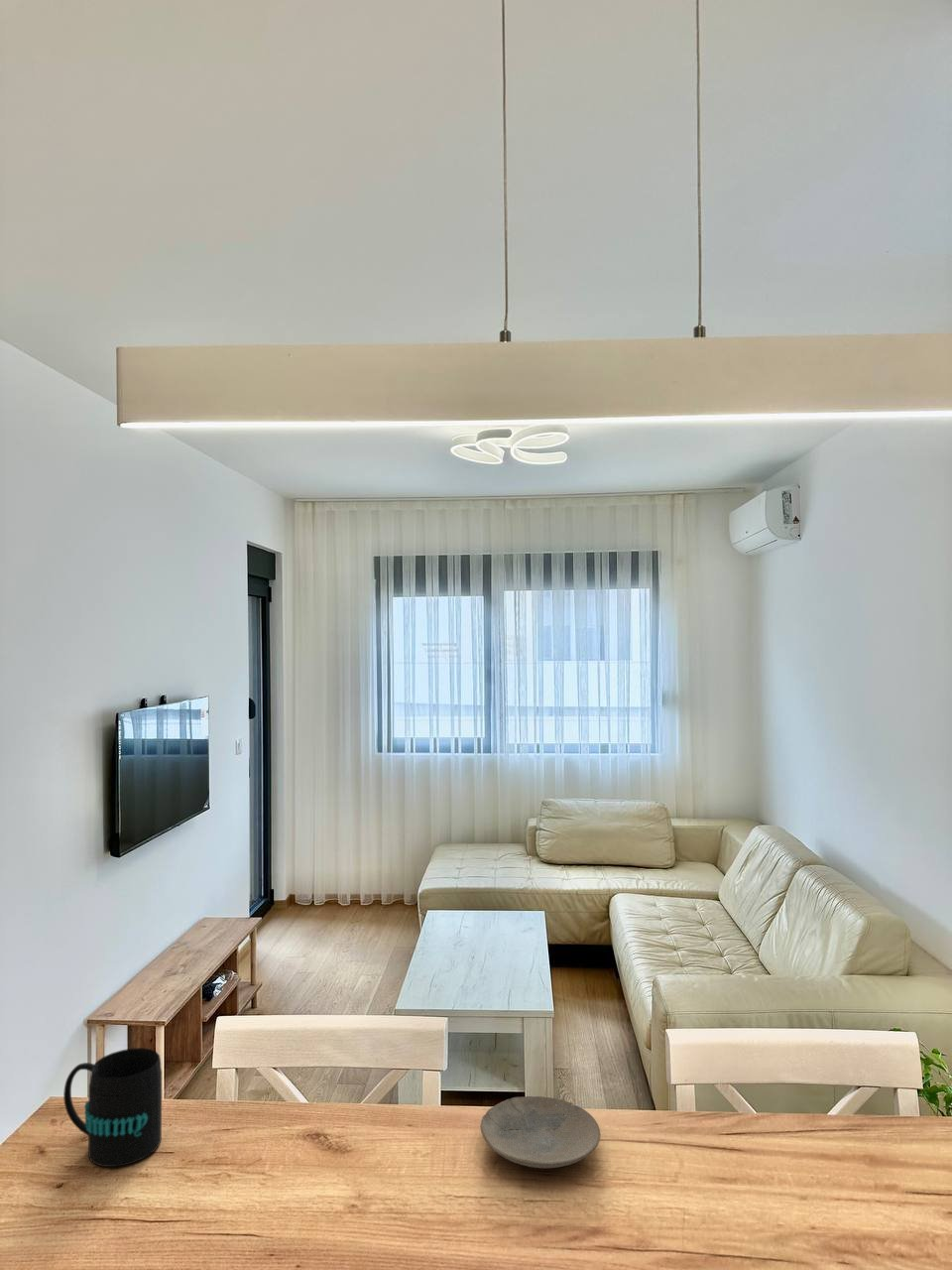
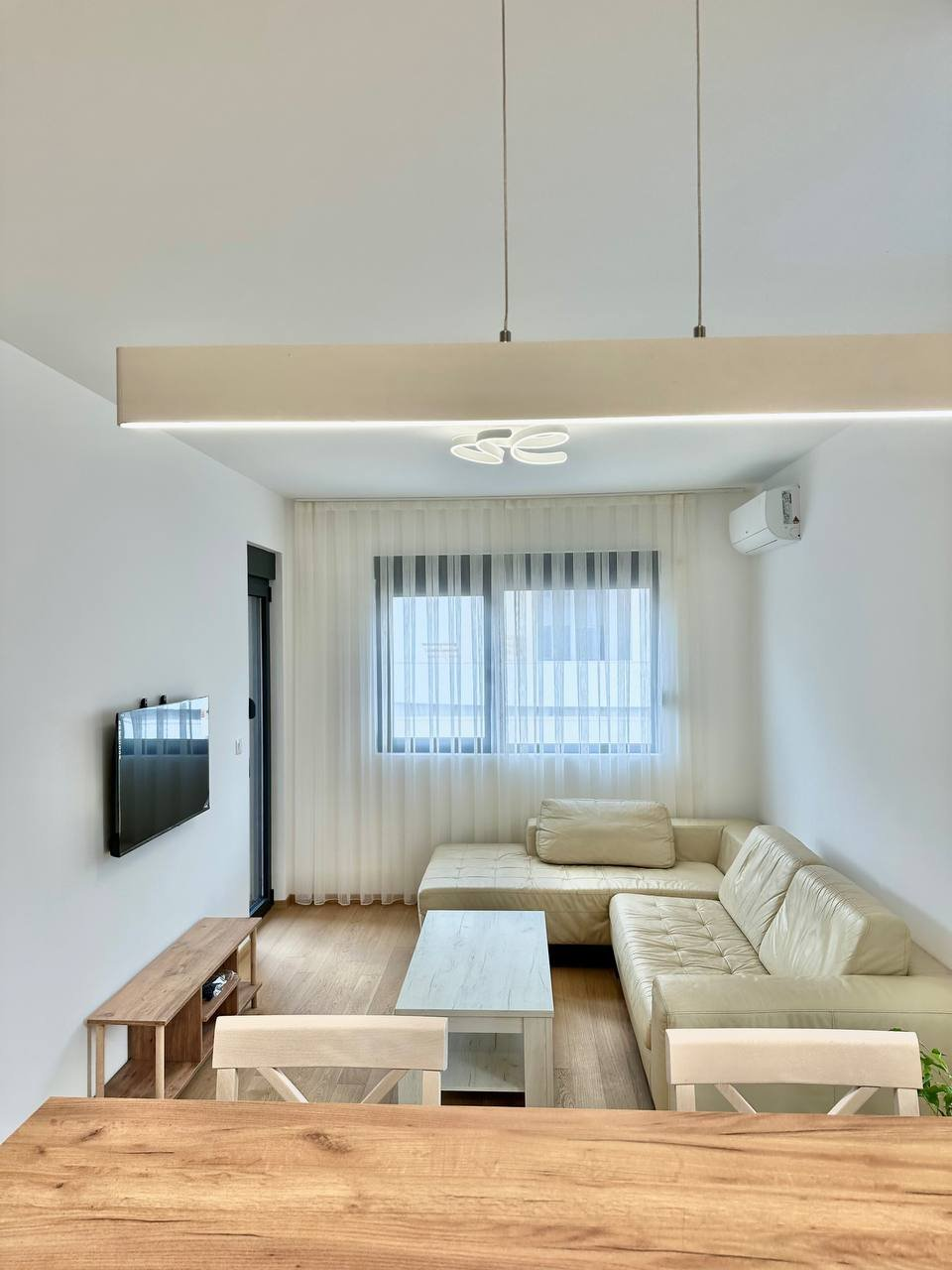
- mug [62,1047,163,1168]
- plate [479,1095,601,1169]
